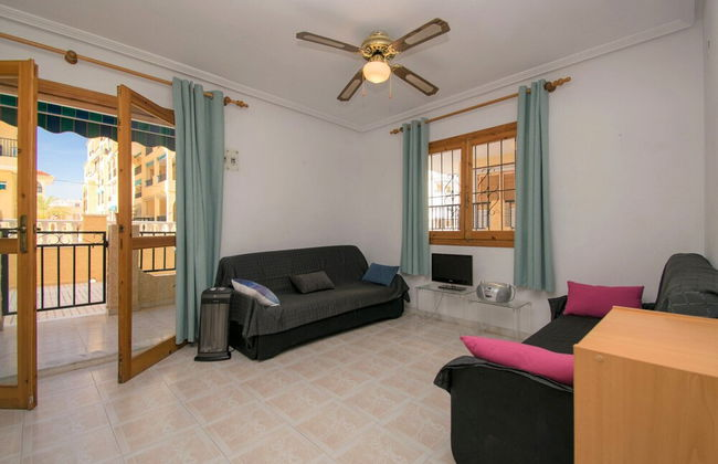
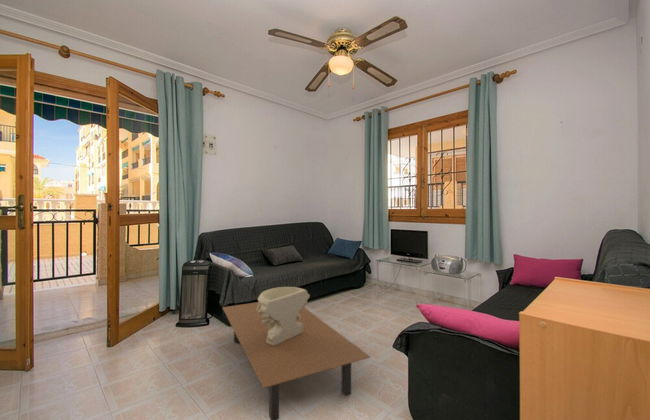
+ coffee table [221,301,371,420]
+ decorative bowl [256,286,311,346]
